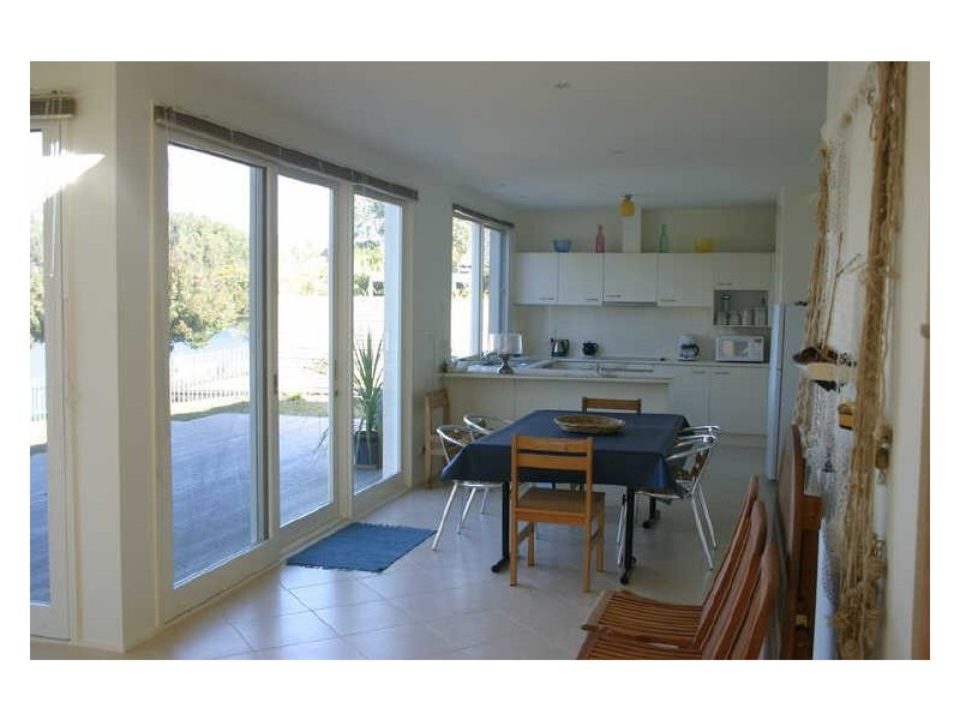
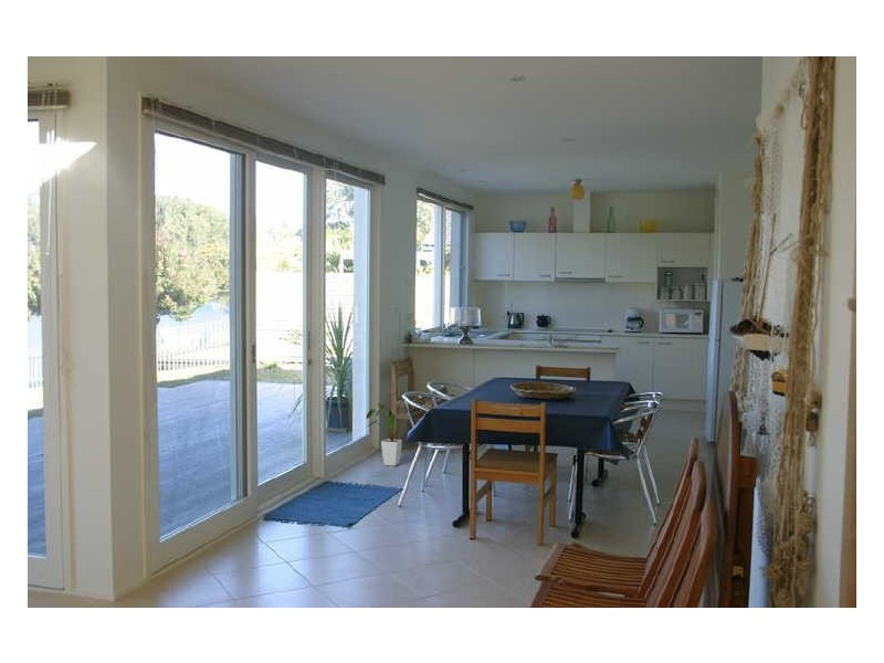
+ house plant [366,402,411,467]
